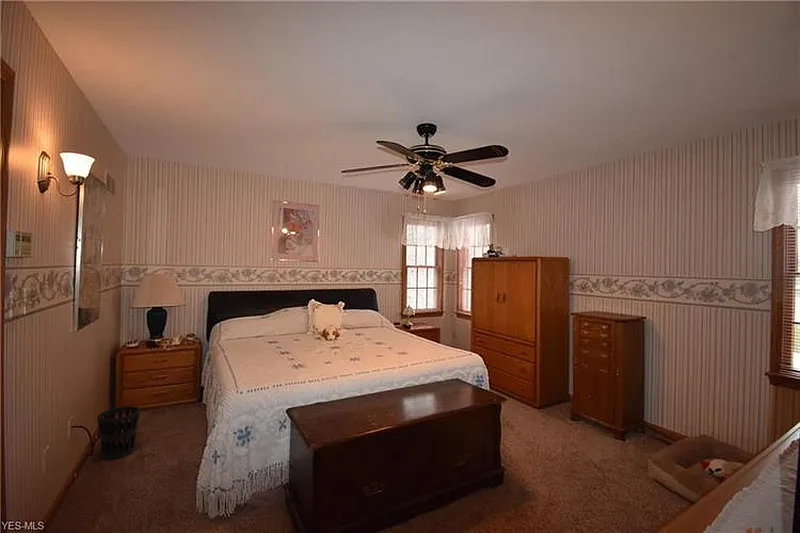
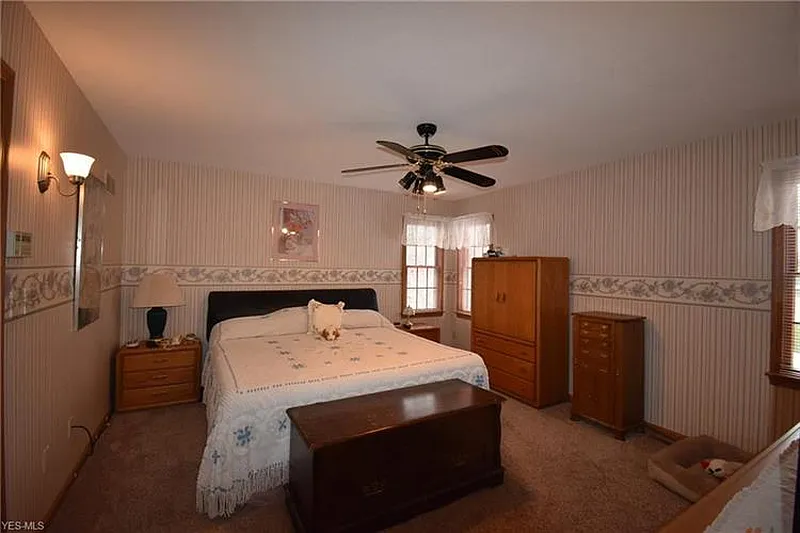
- wastebasket [96,405,141,461]
